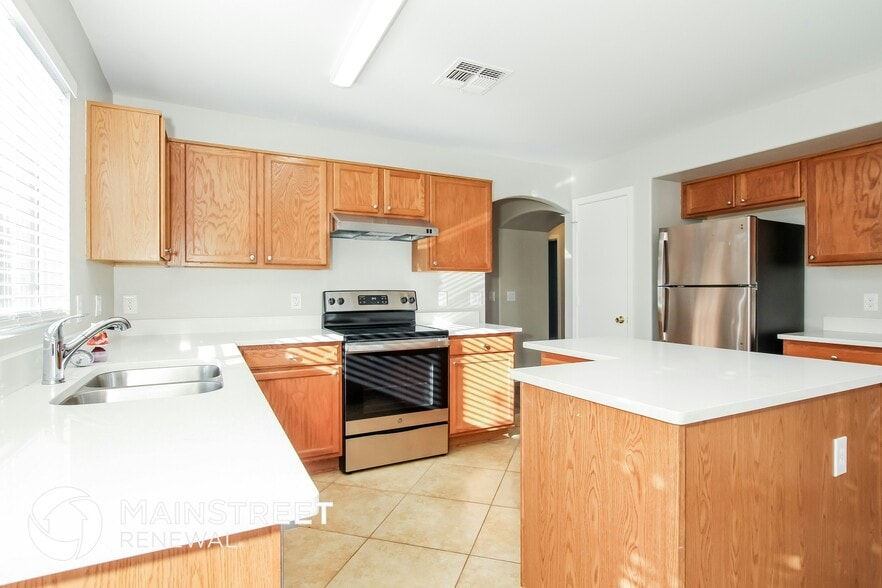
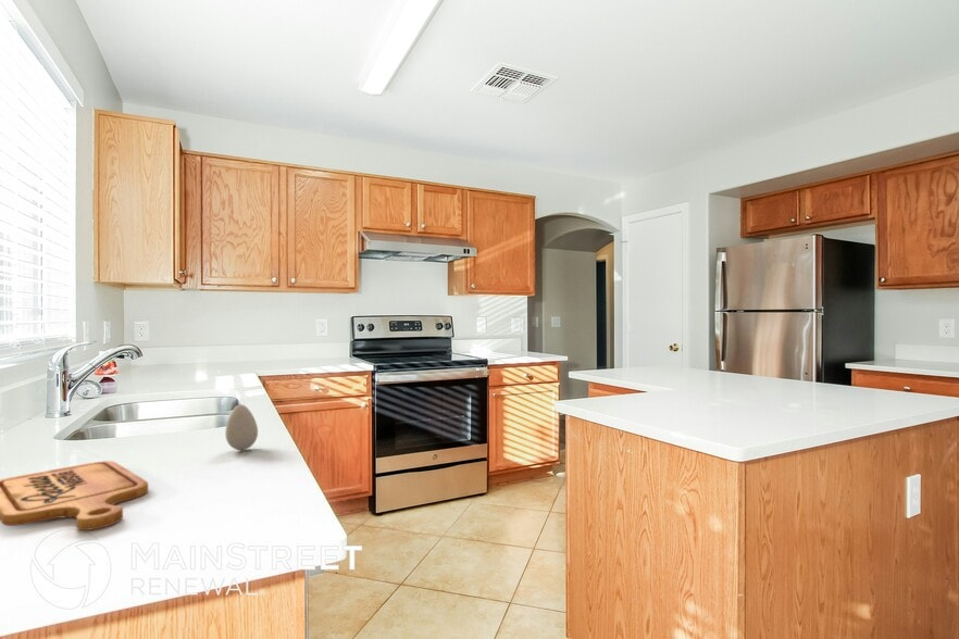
+ cutting board [0,460,149,531]
+ decorative egg [224,403,259,451]
